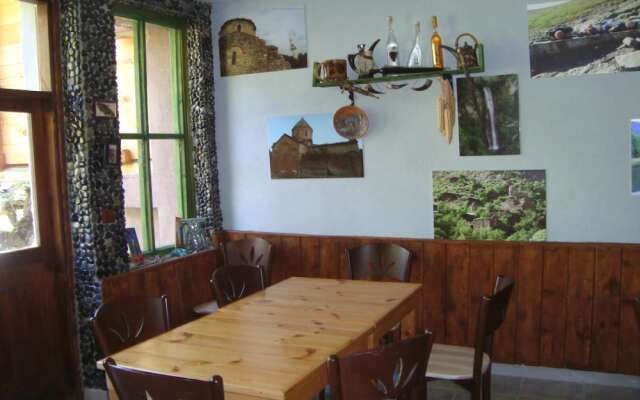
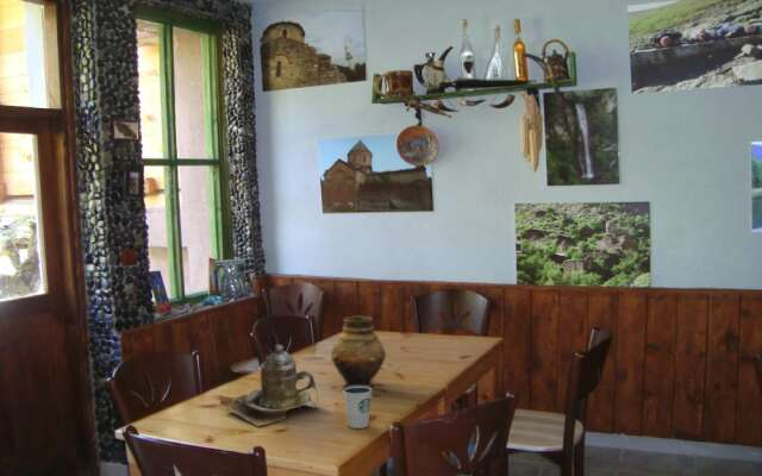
+ vase [330,315,387,389]
+ teapot [219,344,320,427]
+ dixie cup [342,387,373,430]
